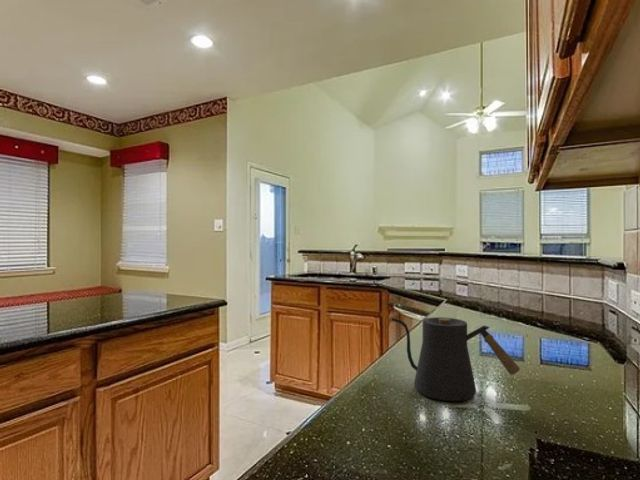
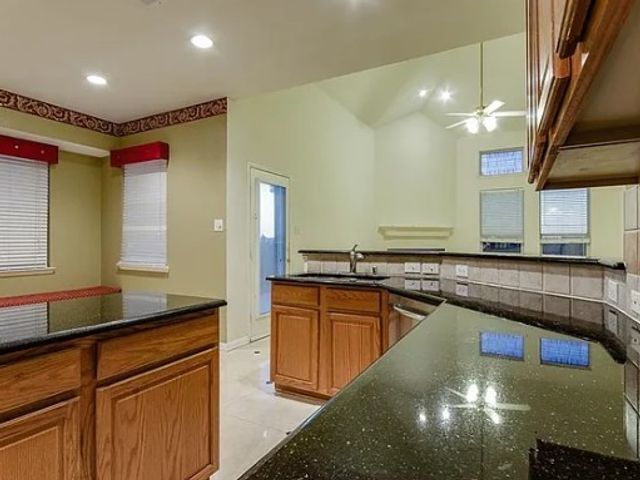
- kettle [390,316,521,402]
